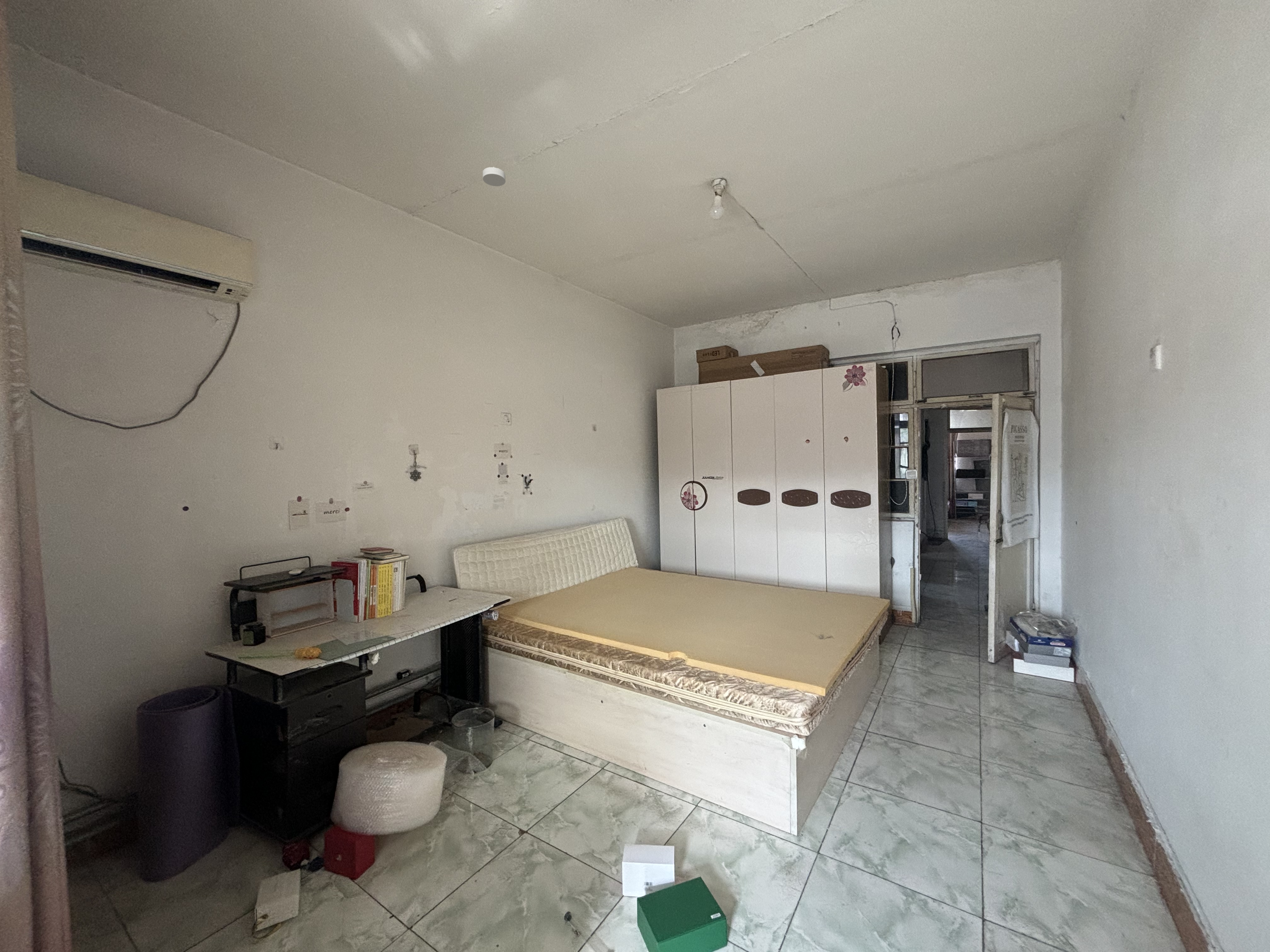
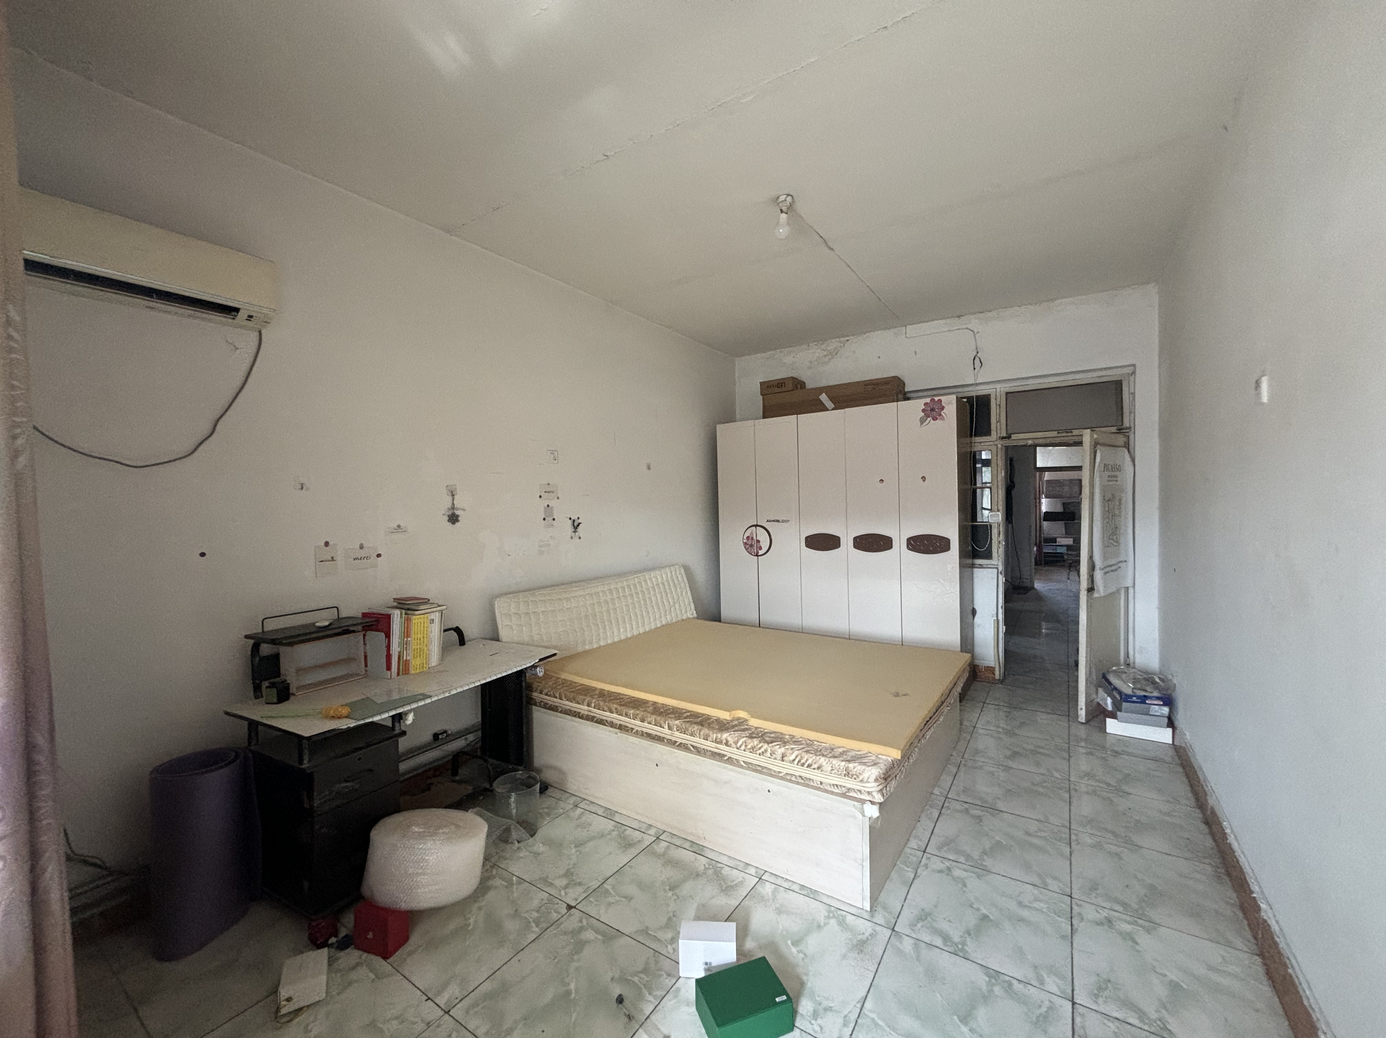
- smoke detector [482,167,506,187]
